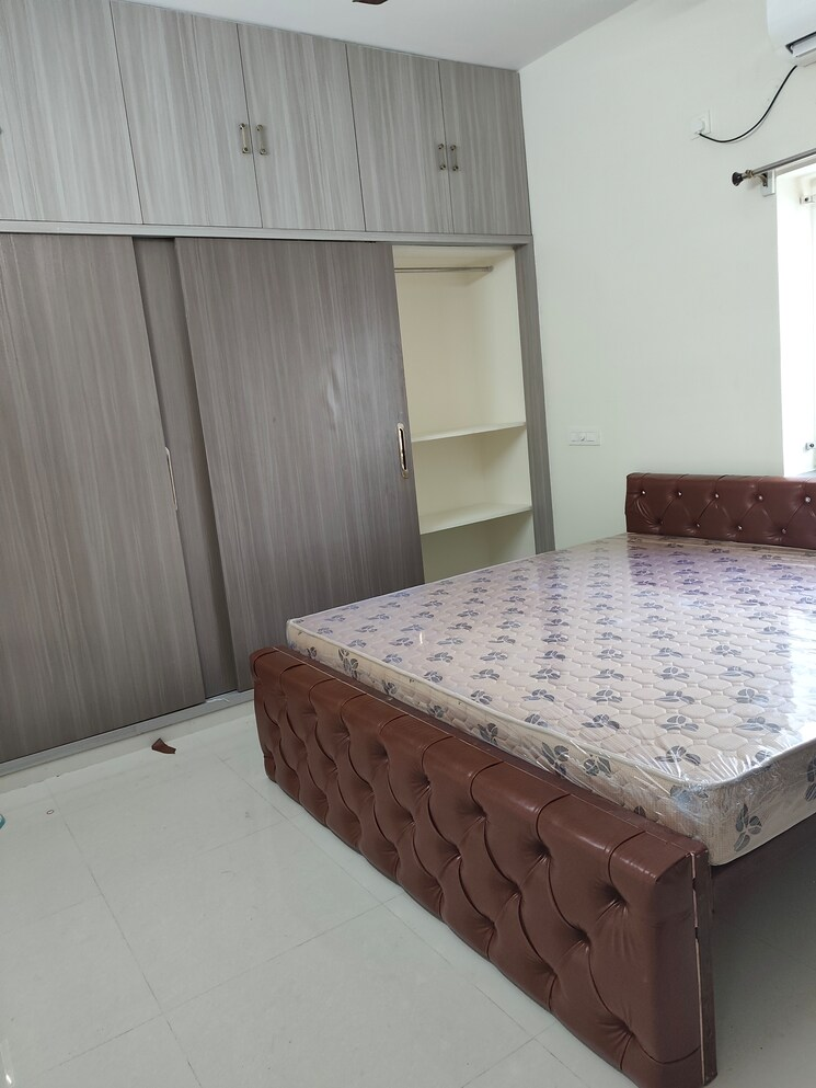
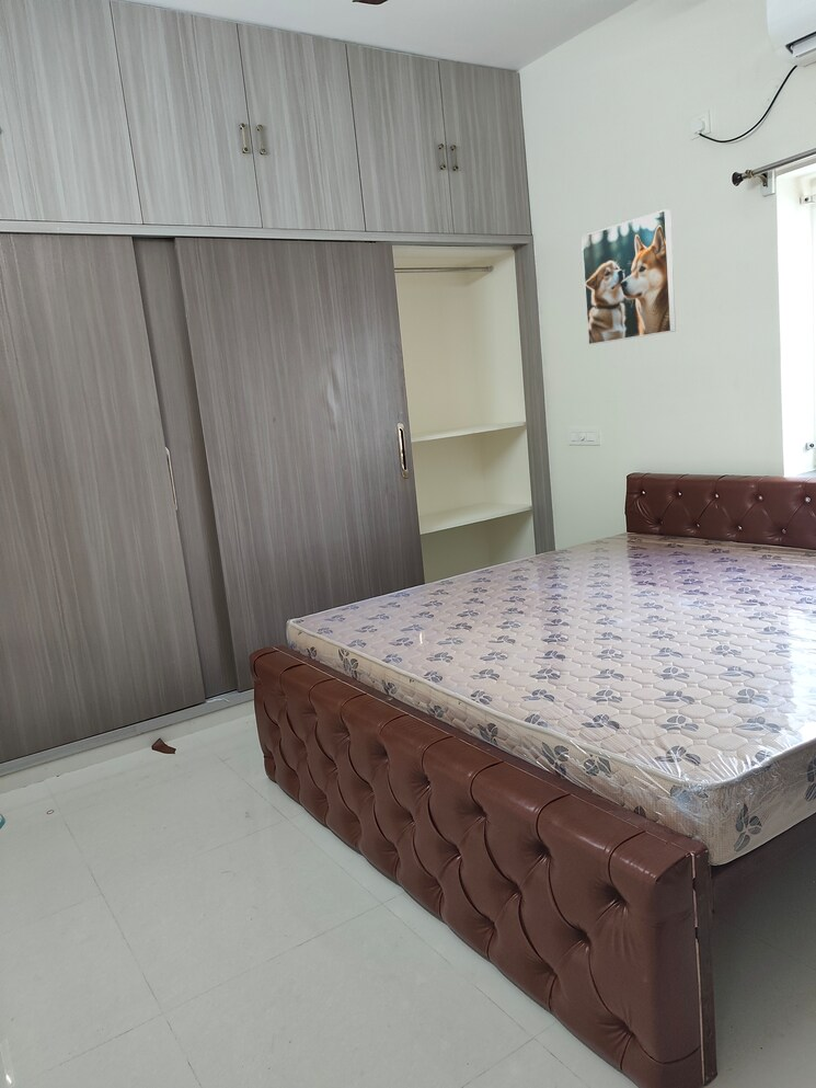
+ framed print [581,208,677,346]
